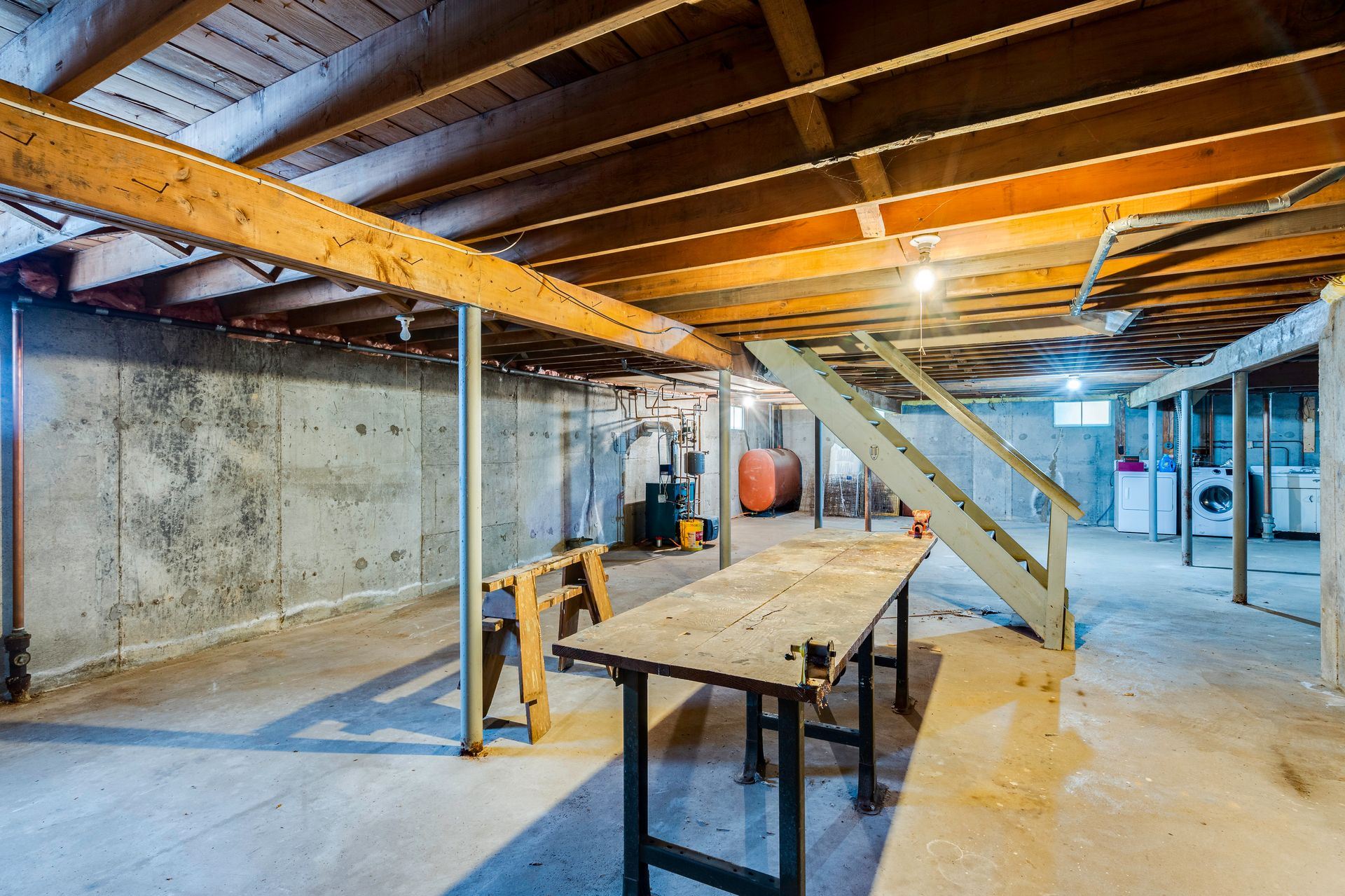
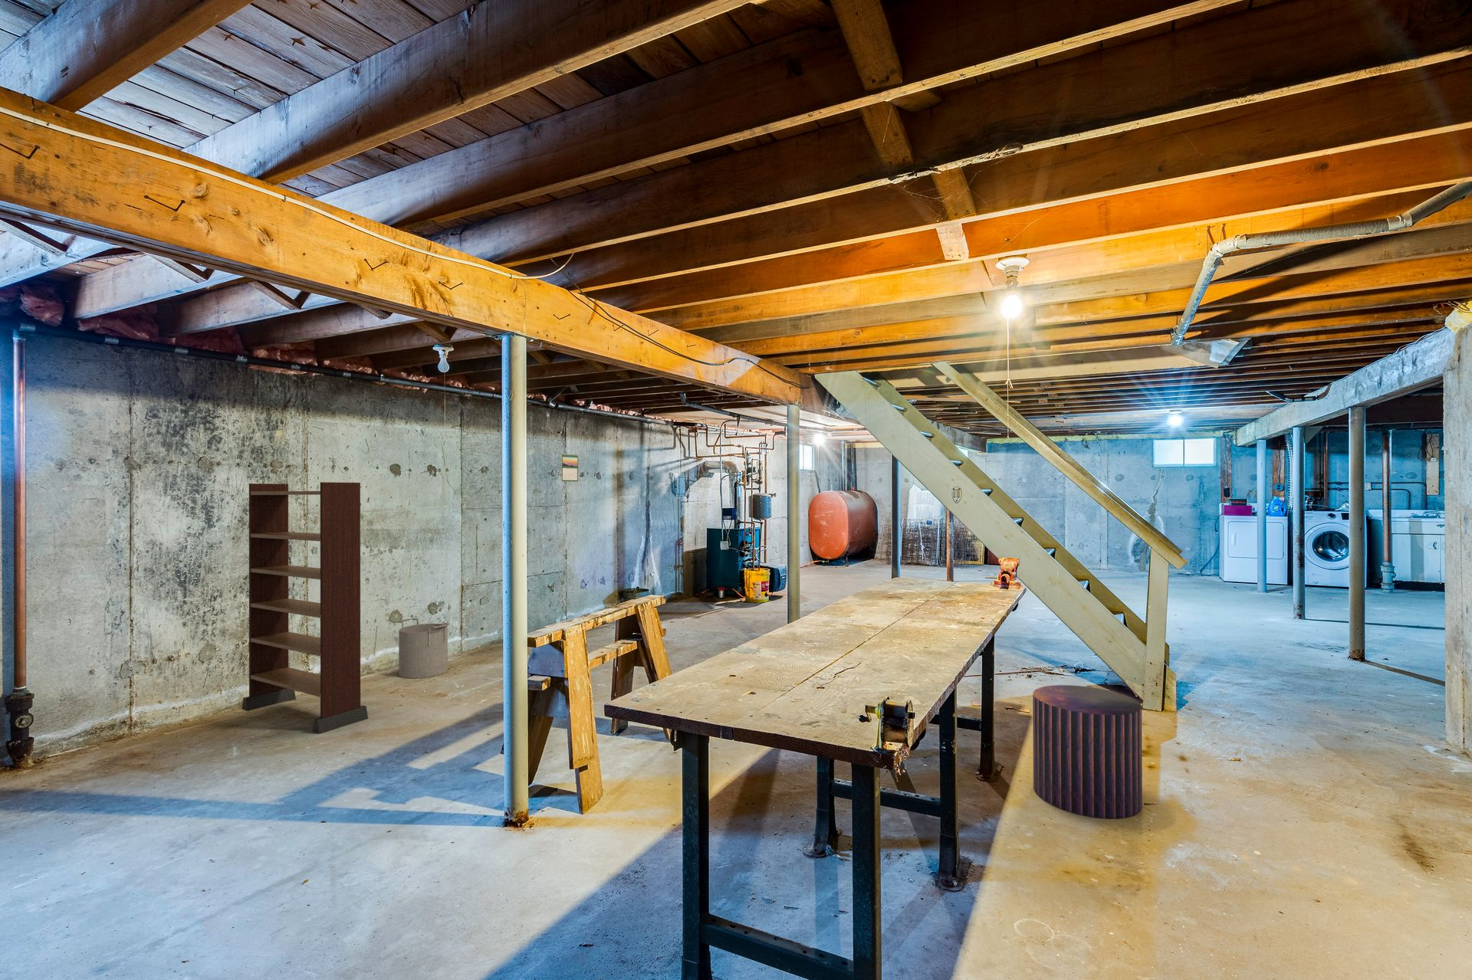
+ stool [1032,685,1143,820]
+ calendar [560,453,579,482]
+ bookshelf [241,481,369,735]
+ bucket [396,618,452,679]
